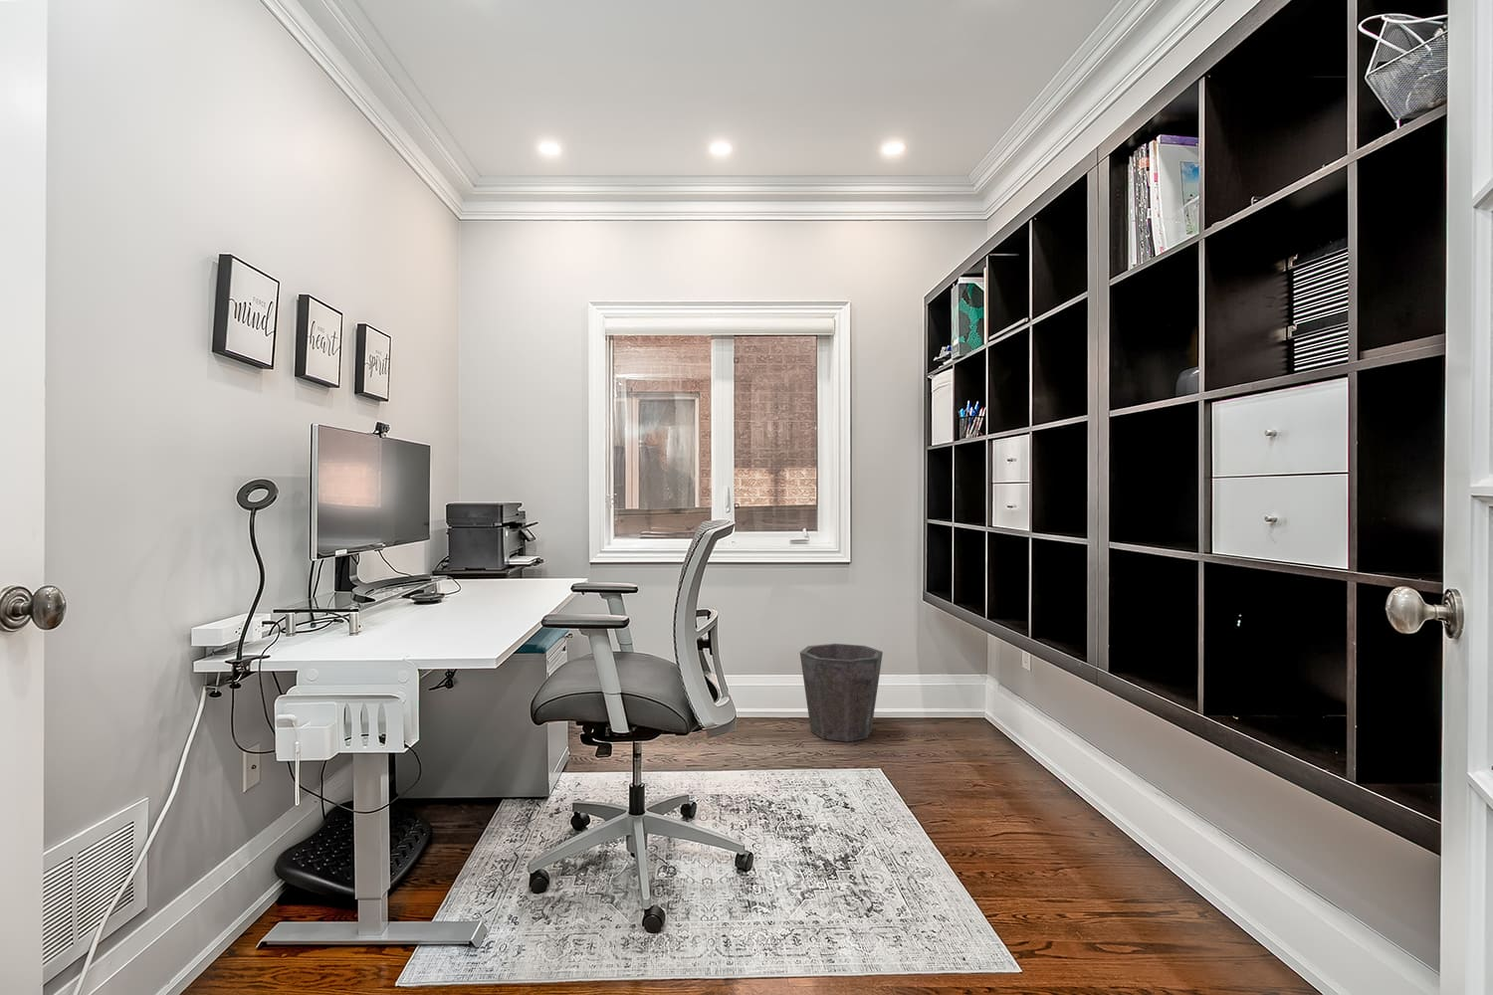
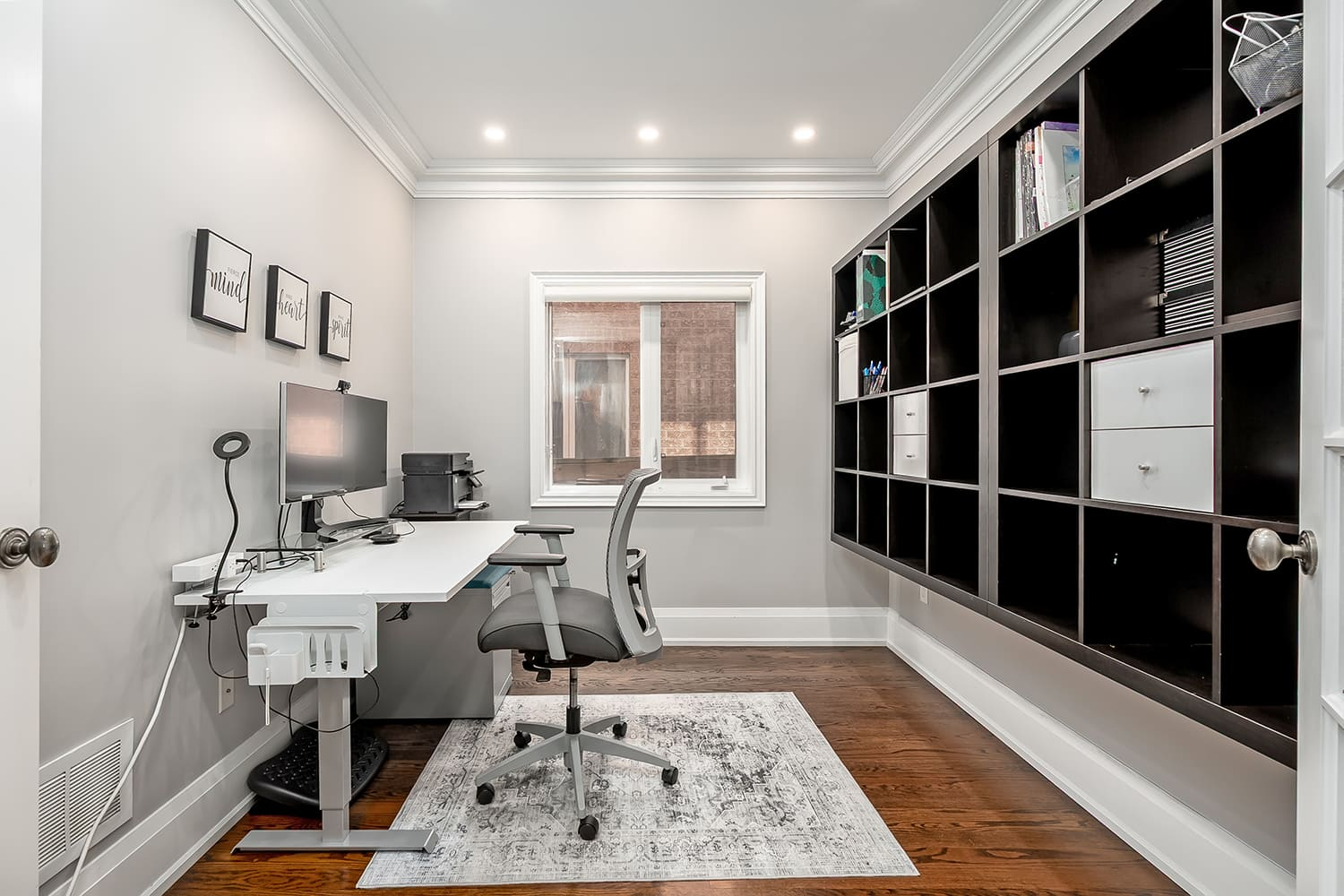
- waste bin [799,643,884,742]
